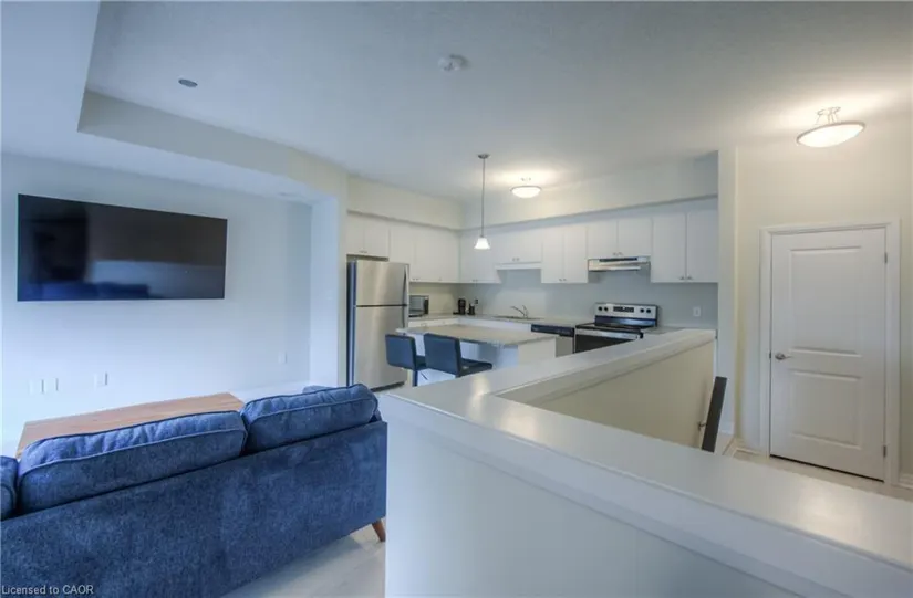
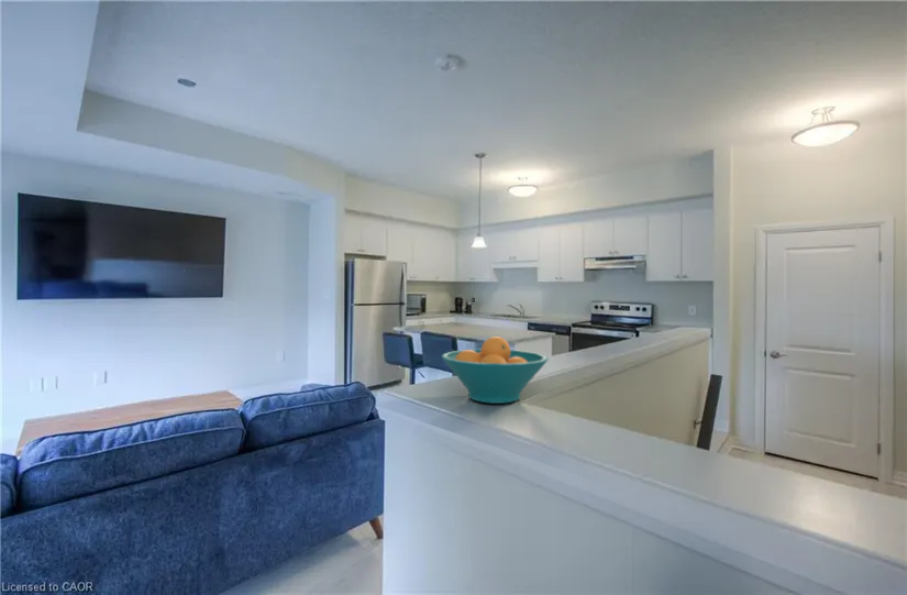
+ fruit bowl [441,335,550,405]
